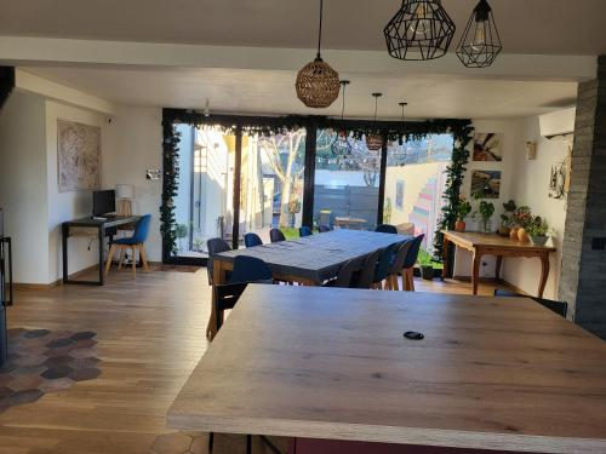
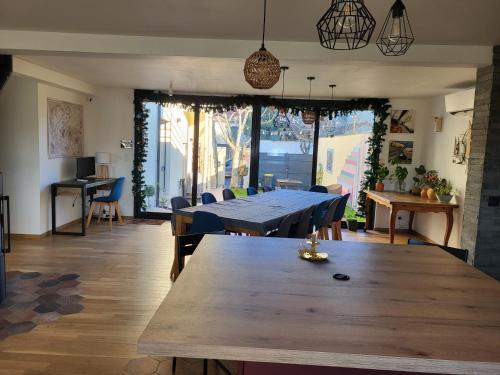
+ candle holder [297,225,329,261]
